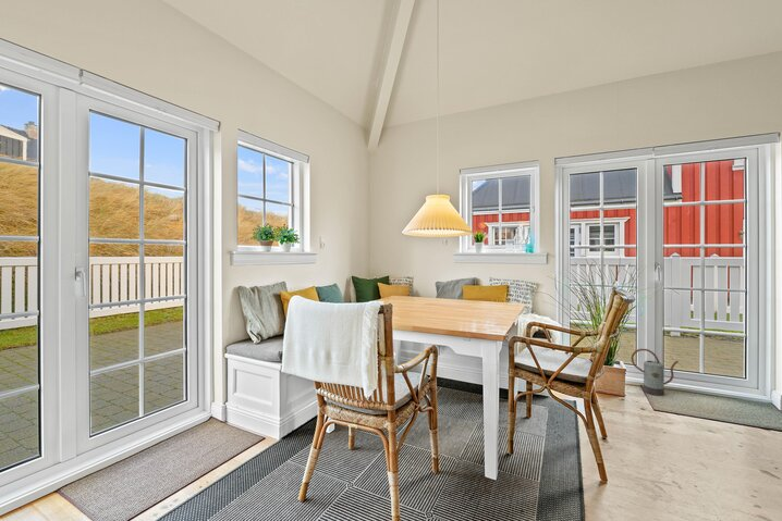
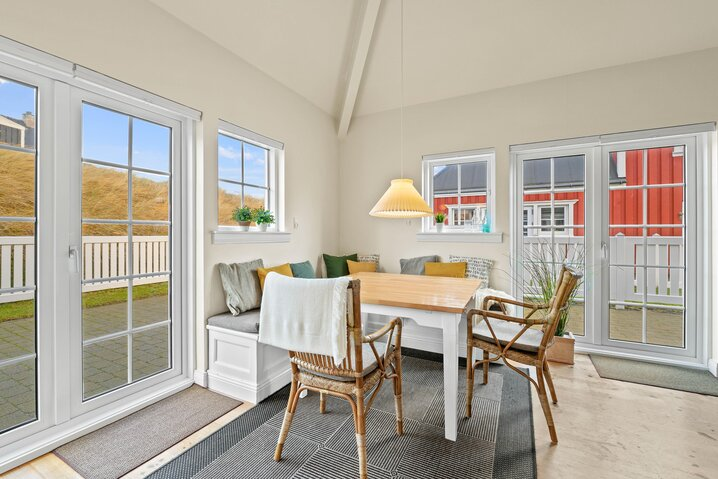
- watering can [630,348,680,396]
